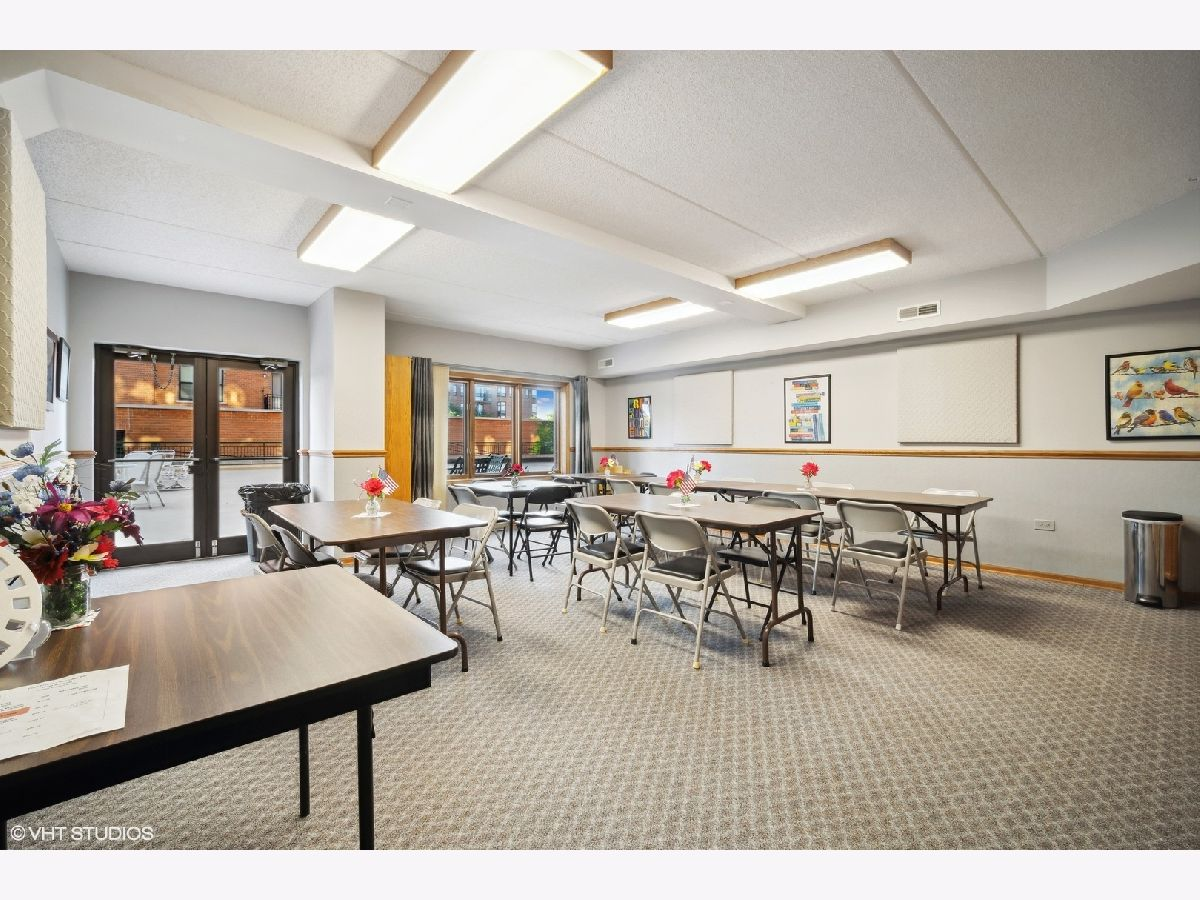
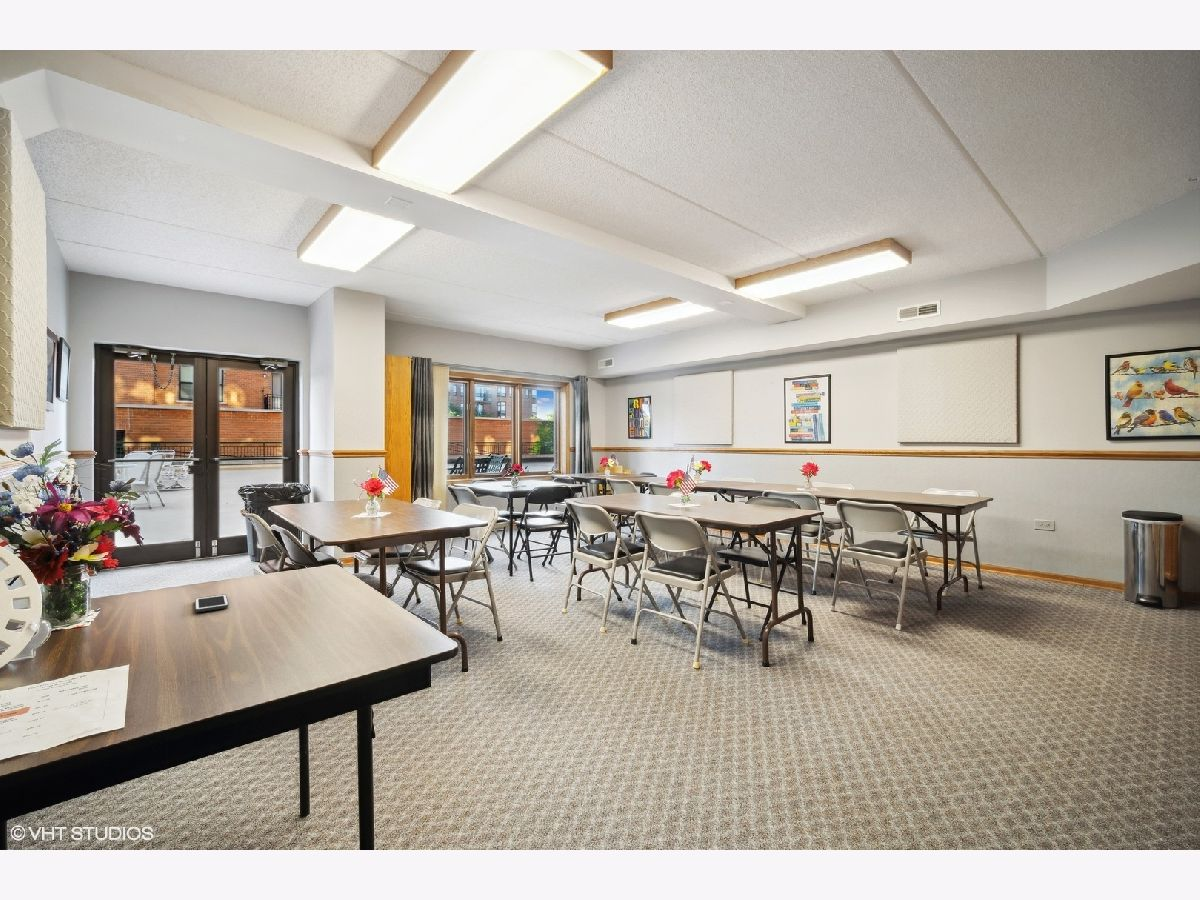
+ cell phone [194,593,229,613]
